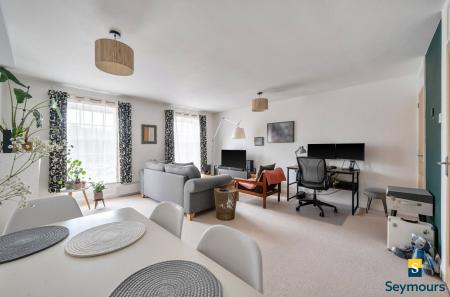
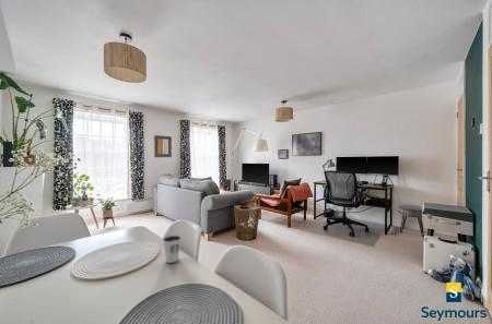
+ dixie cup [162,235,183,264]
